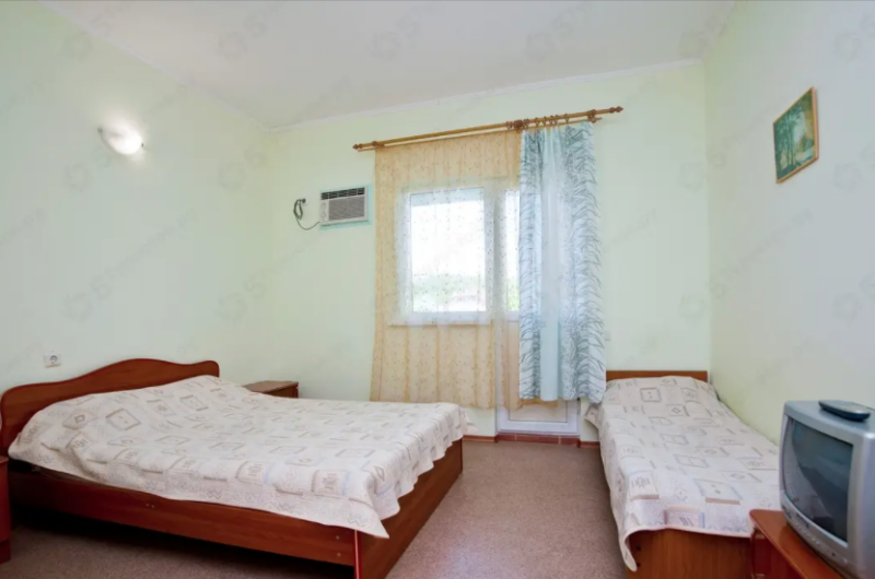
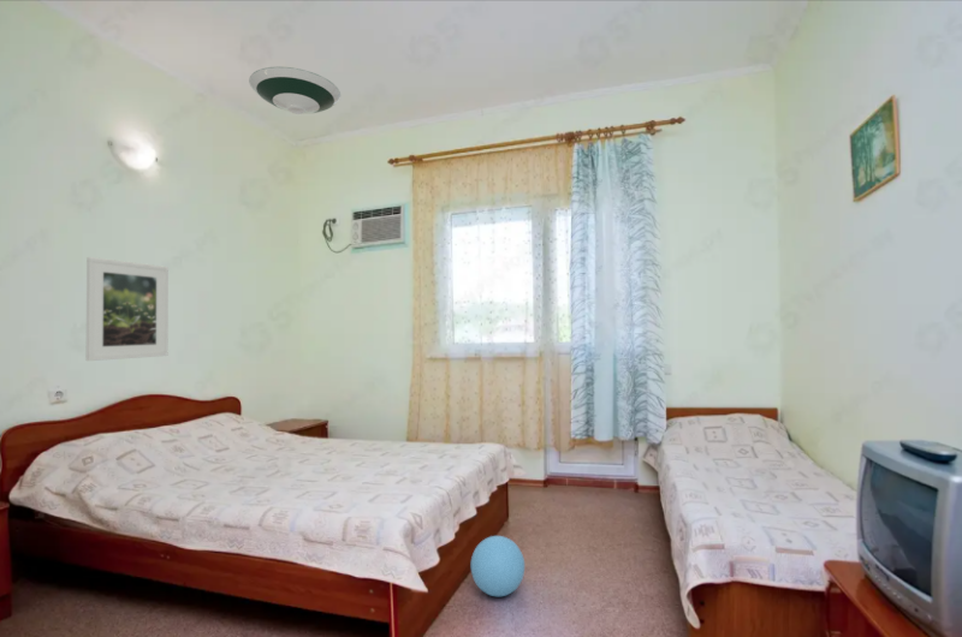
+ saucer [248,66,342,115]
+ ball [470,535,525,597]
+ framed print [85,256,170,362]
